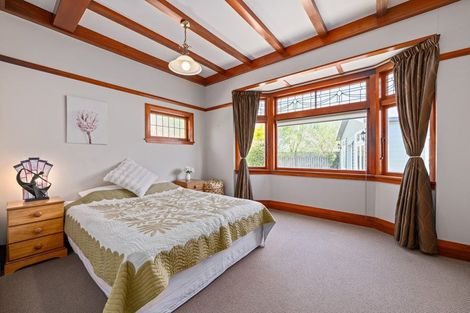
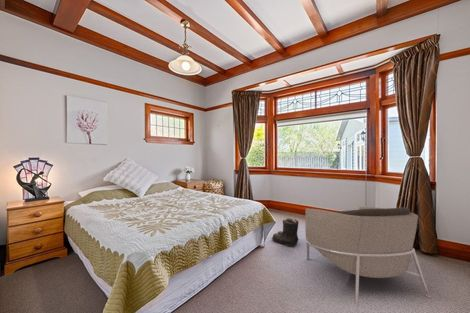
+ boots [270,217,300,248]
+ armchair [304,205,431,307]
